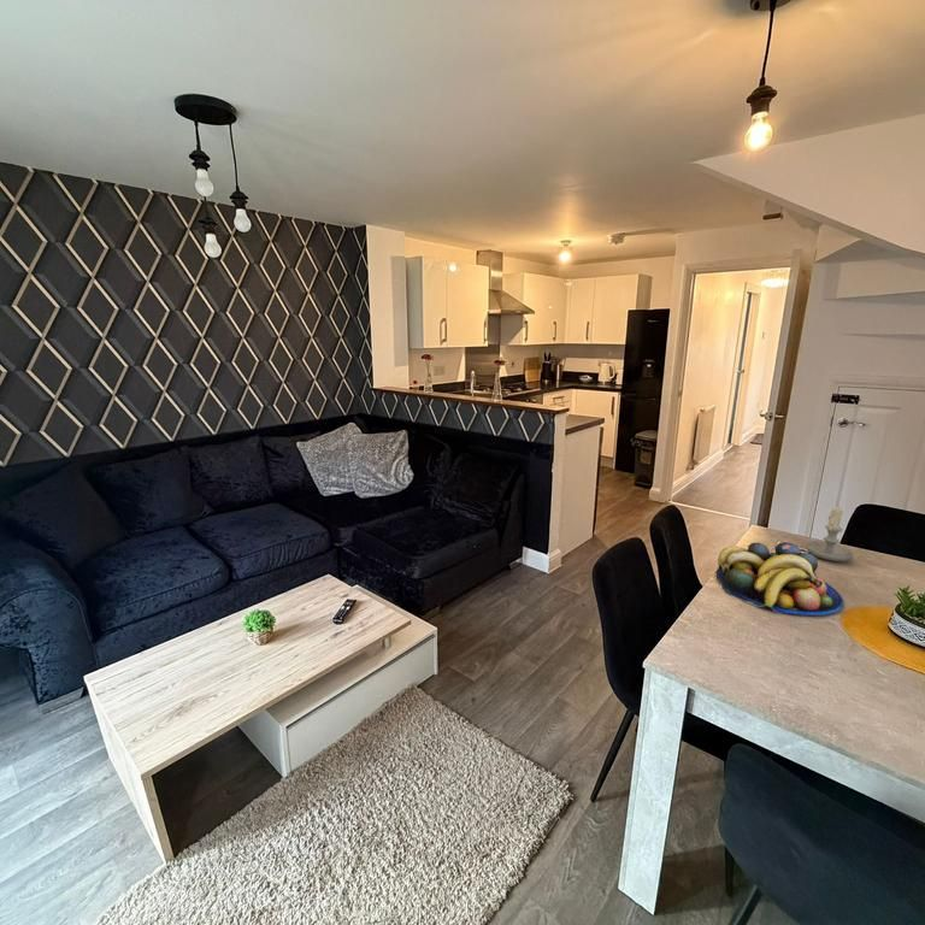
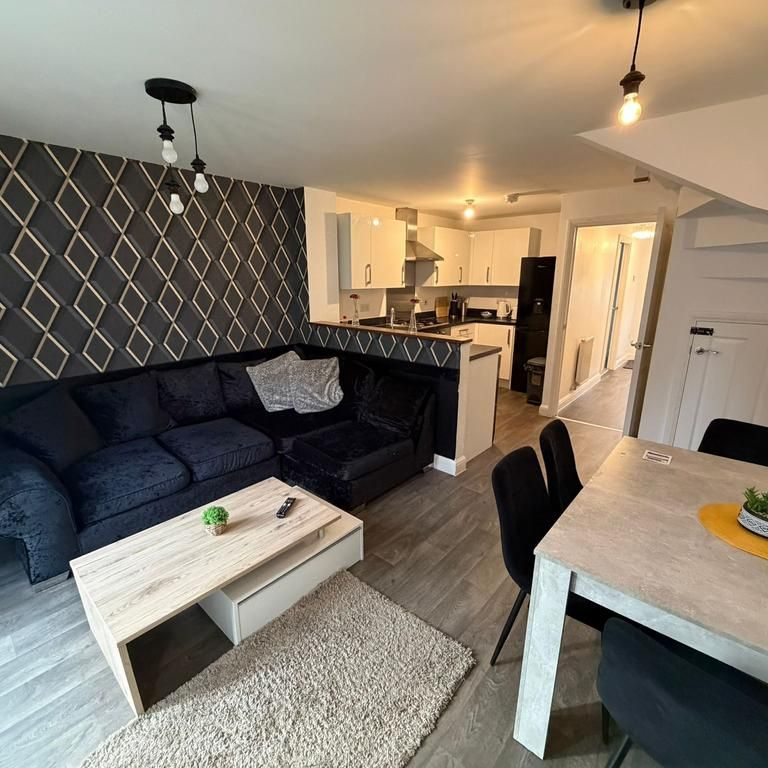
- candle [805,505,855,562]
- fruit bowl [715,541,846,617]
